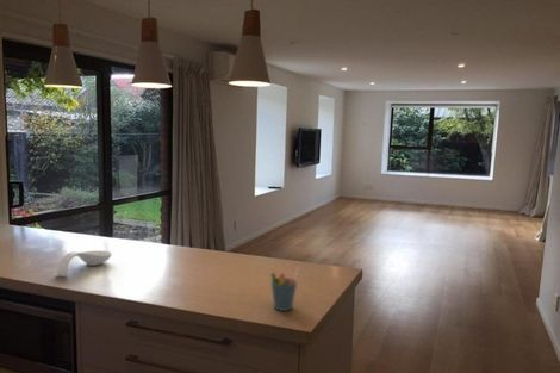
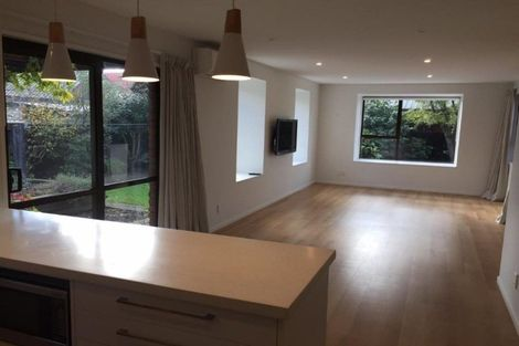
- spoon rest [55,249,113,278]
- pen holder [269,267,300,312]
